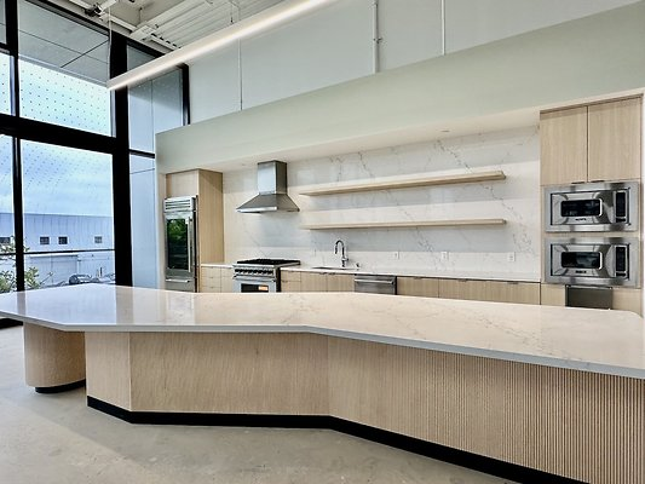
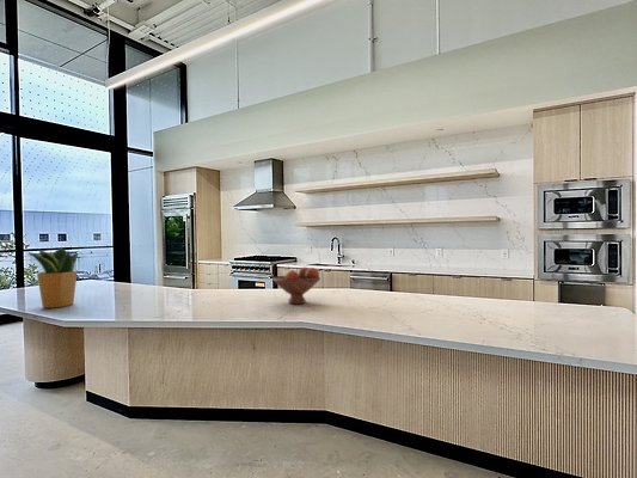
+ potted plant [25,246,81,310]
+ fruit bowl [271,266,321,305]
